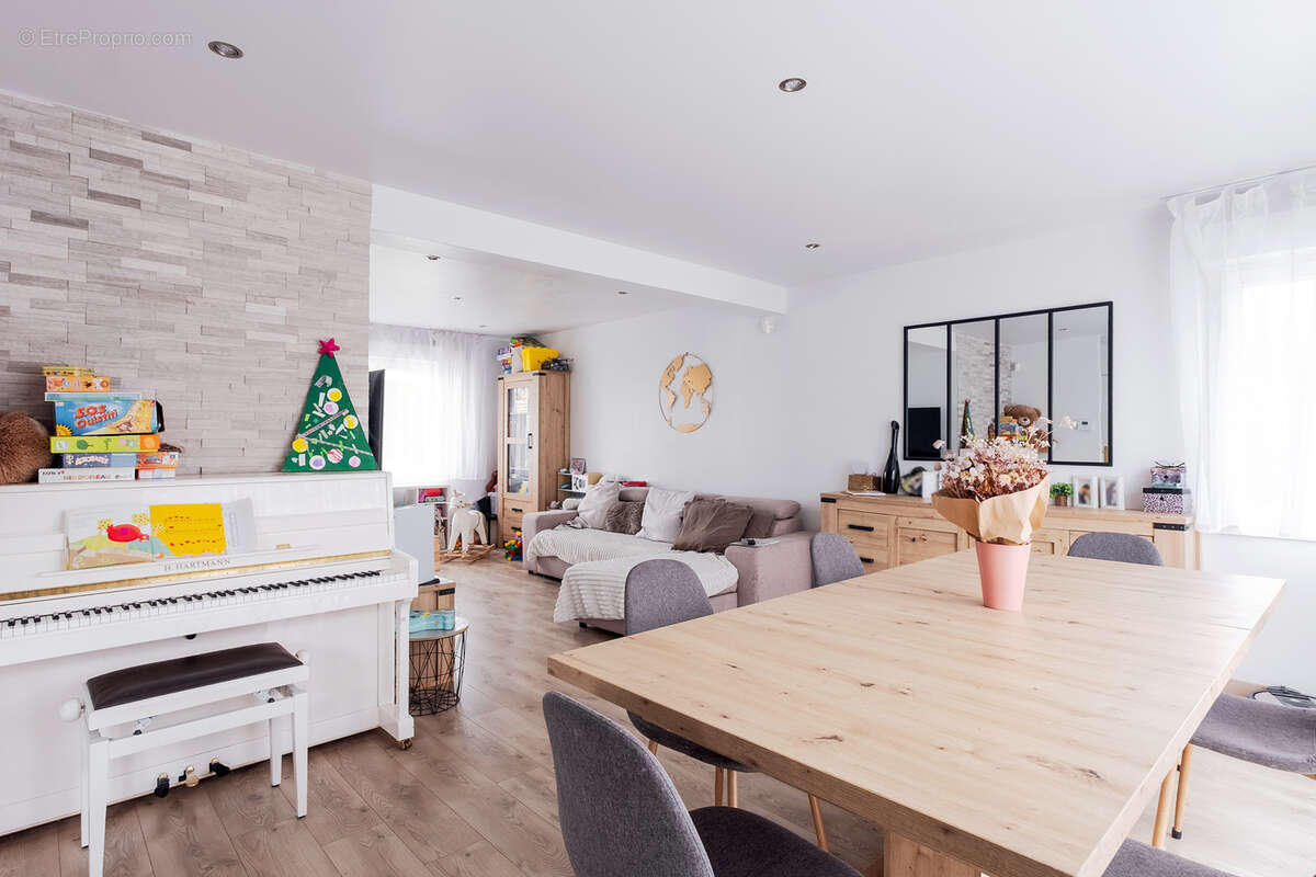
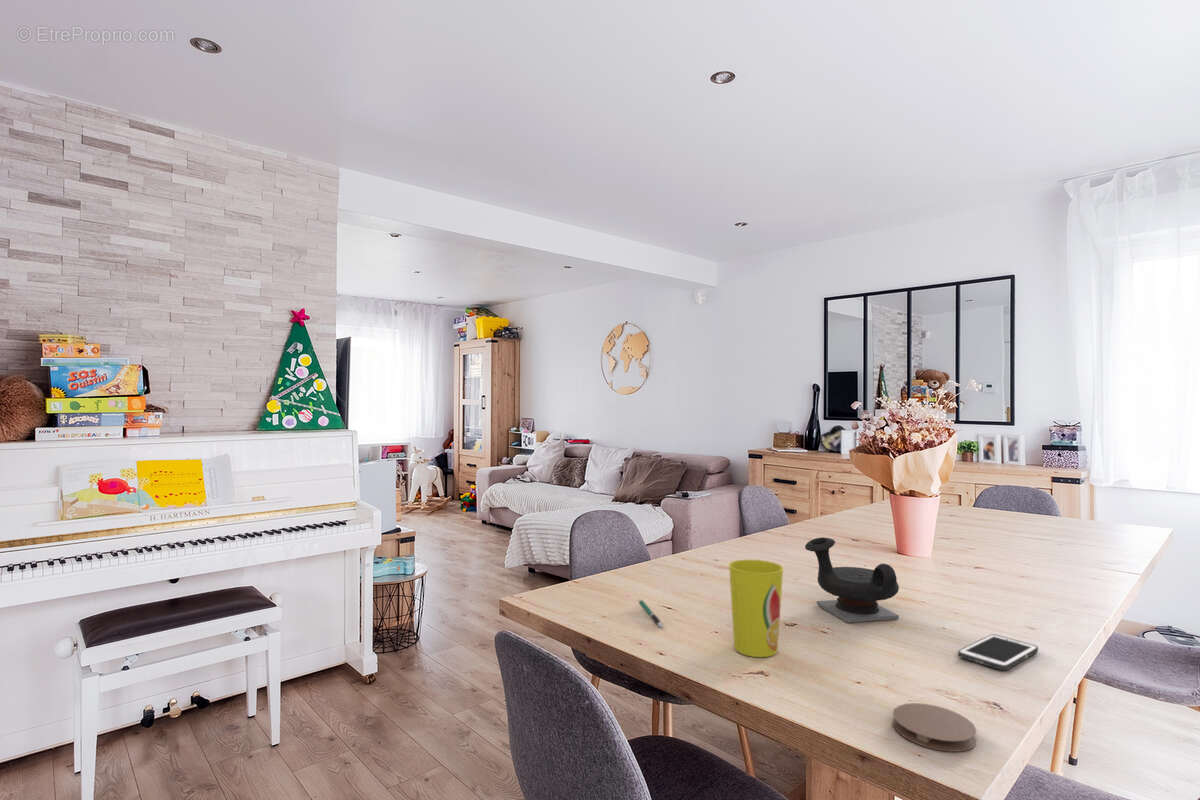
+ cell phone [957,633,1039,671]
+ pen [637,599,664,628]
+ coaster [892,702,977,753]
+ cup [728,558,784,658]
+ teapot [804,536,900,624]
